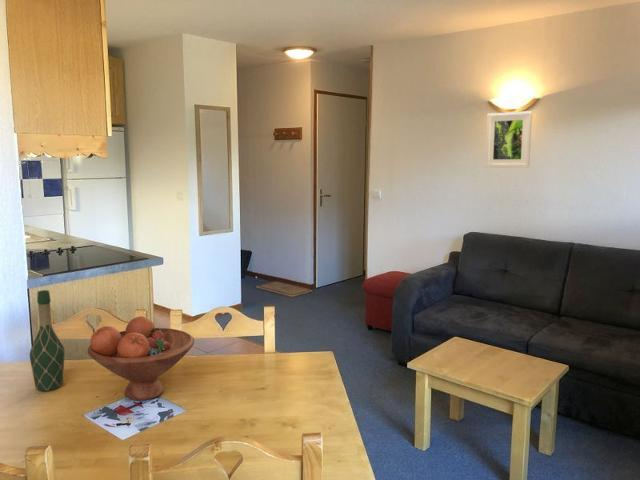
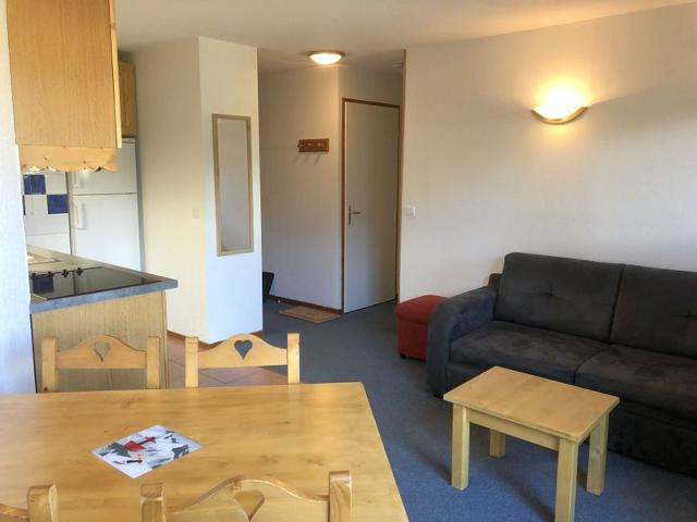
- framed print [484,110,533,168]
- fruit bowl [87,315,195,401]
- wine bottle [29,289,66,392]
